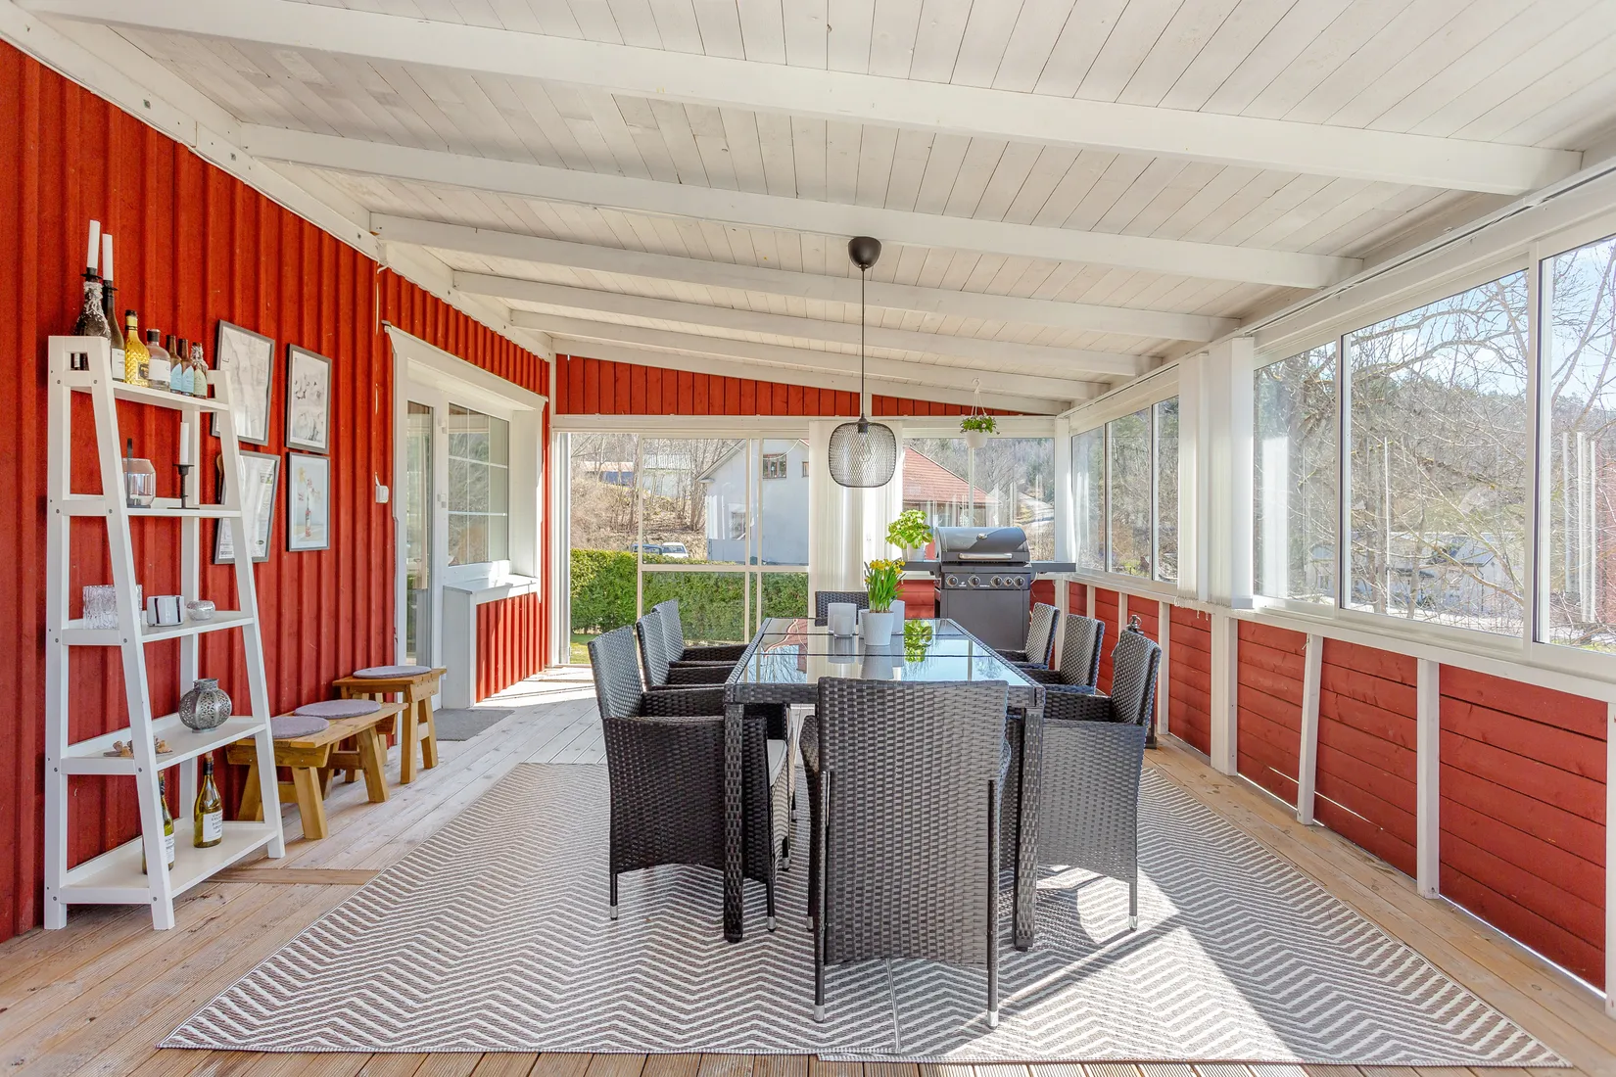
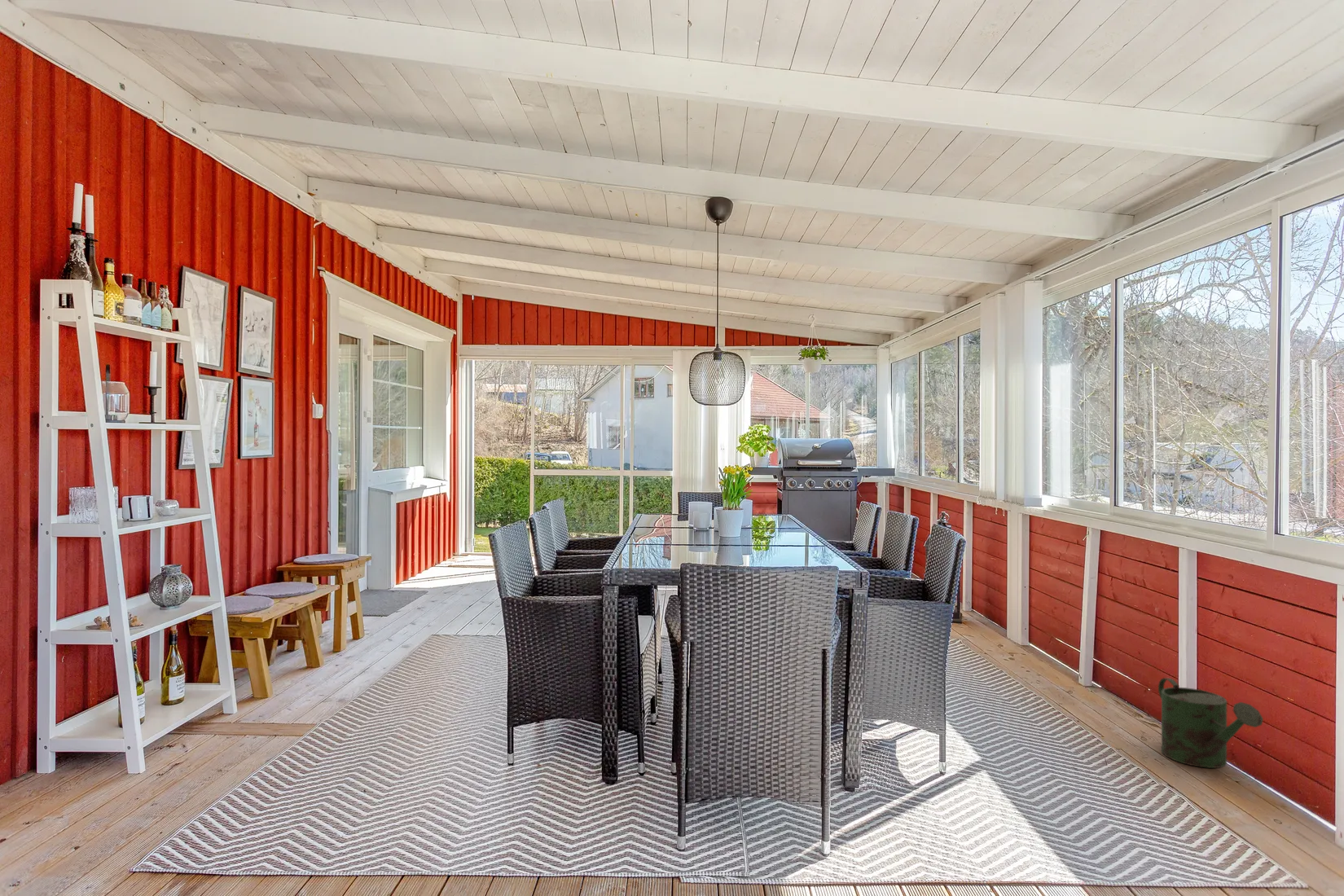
+ watering can [1157,677,1264,769]
